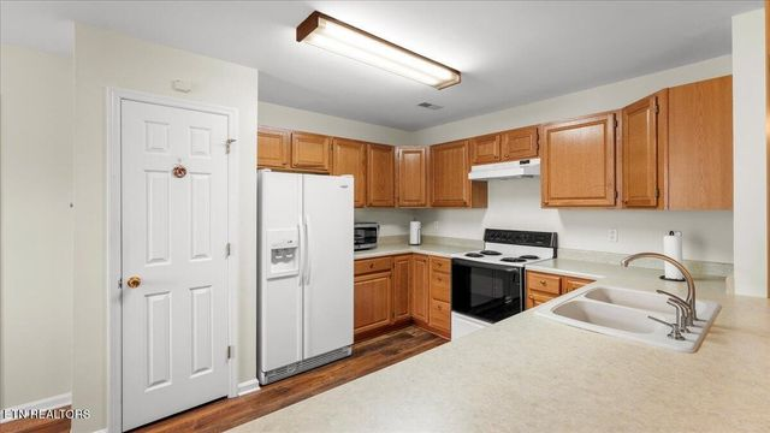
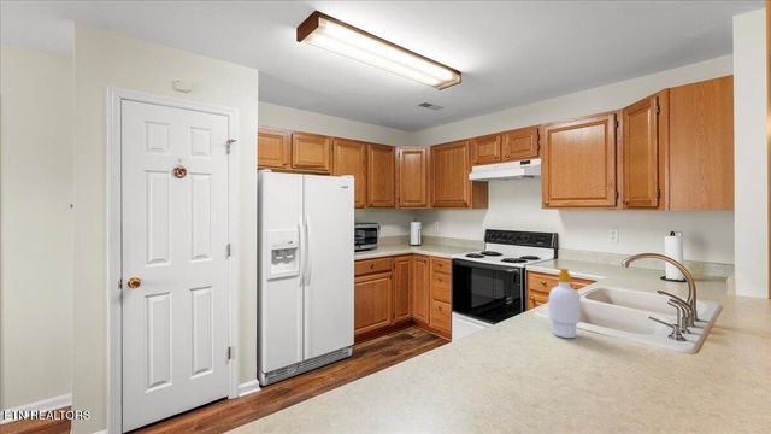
+ soap bottle [548,266,582,339]
